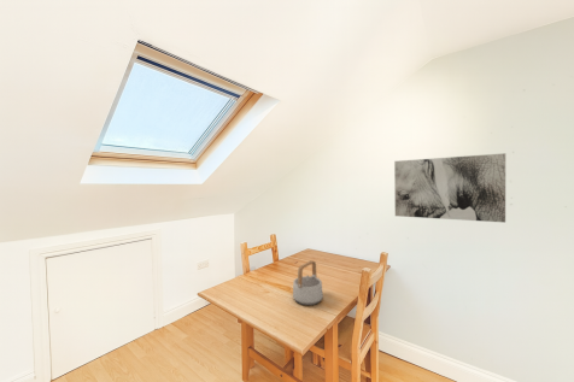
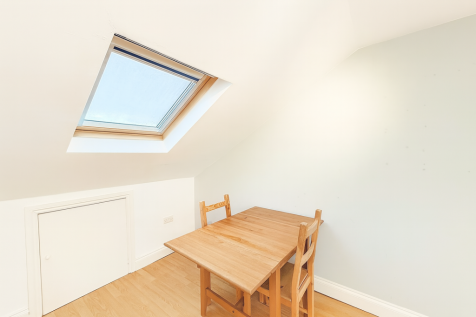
- wall art [393,152,506,224]
- teapot [292,259,324,306]
